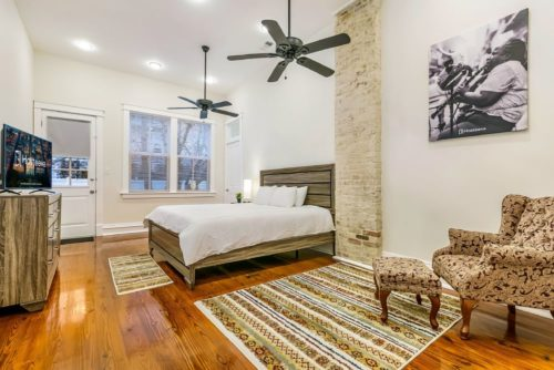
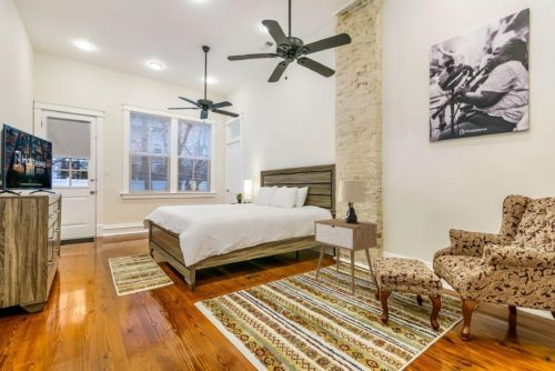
+ nightstand [313,218,379,294]
+ table lamp [337,180,366,224]
